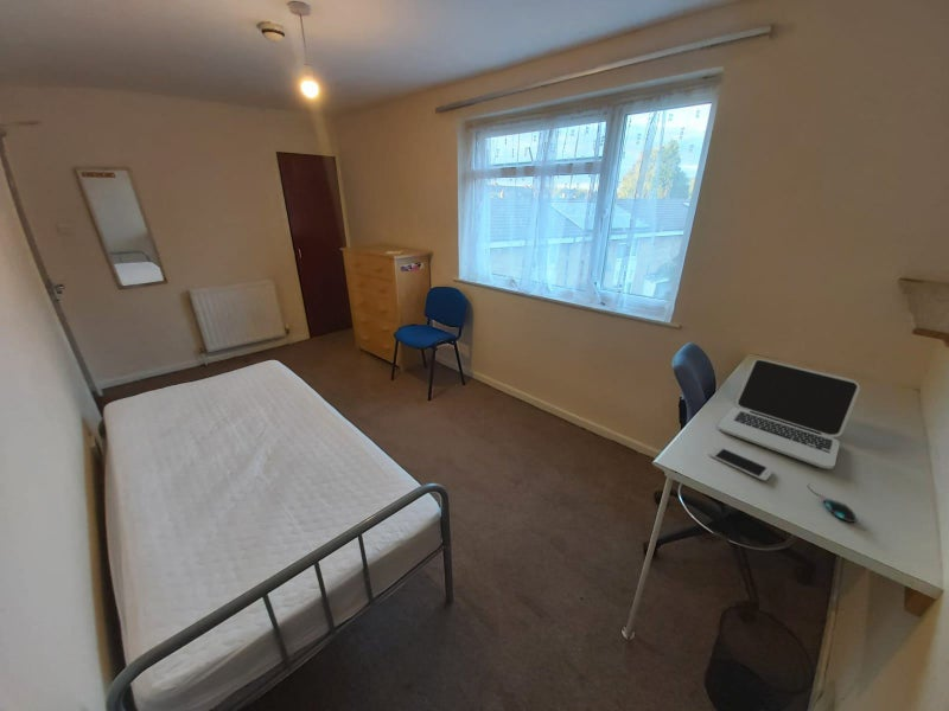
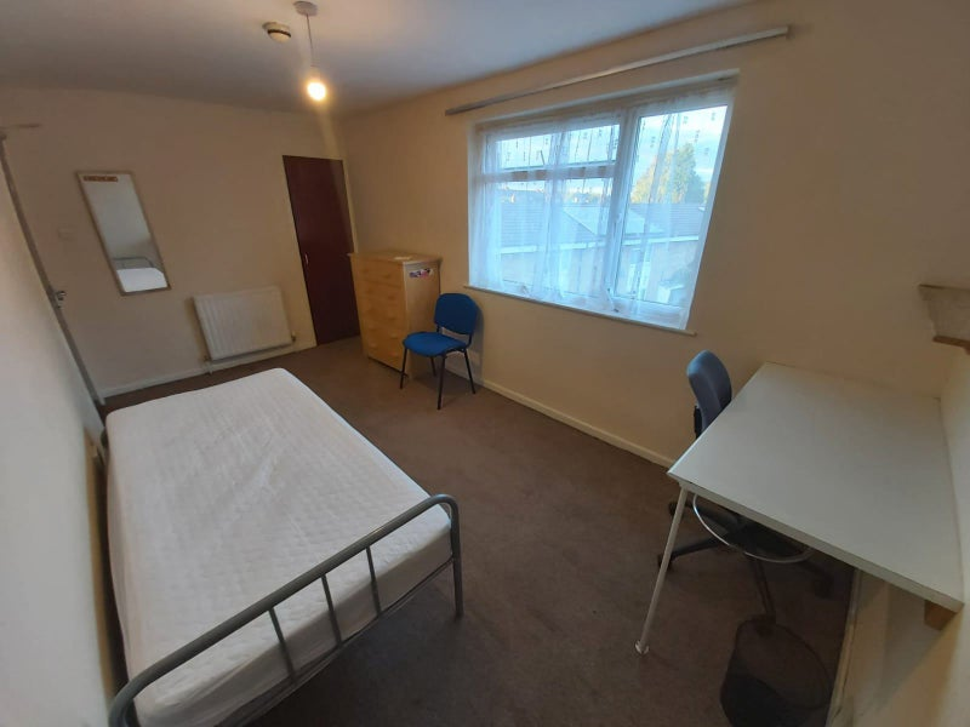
- mouse [807,483,859,524]
- laptop [716,358,861,469]
- smartphone [708,446,775,482]
